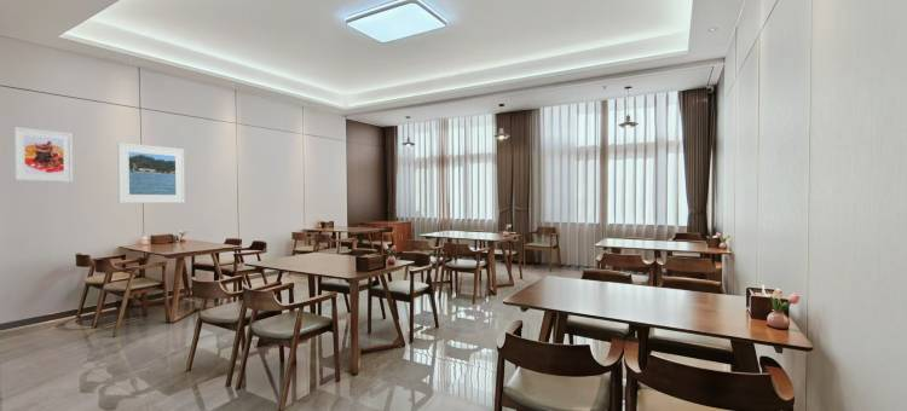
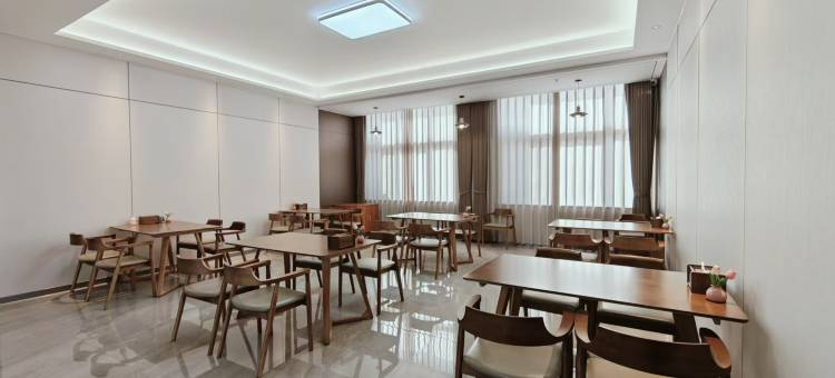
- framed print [12,126,74,183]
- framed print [116,141,186,204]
